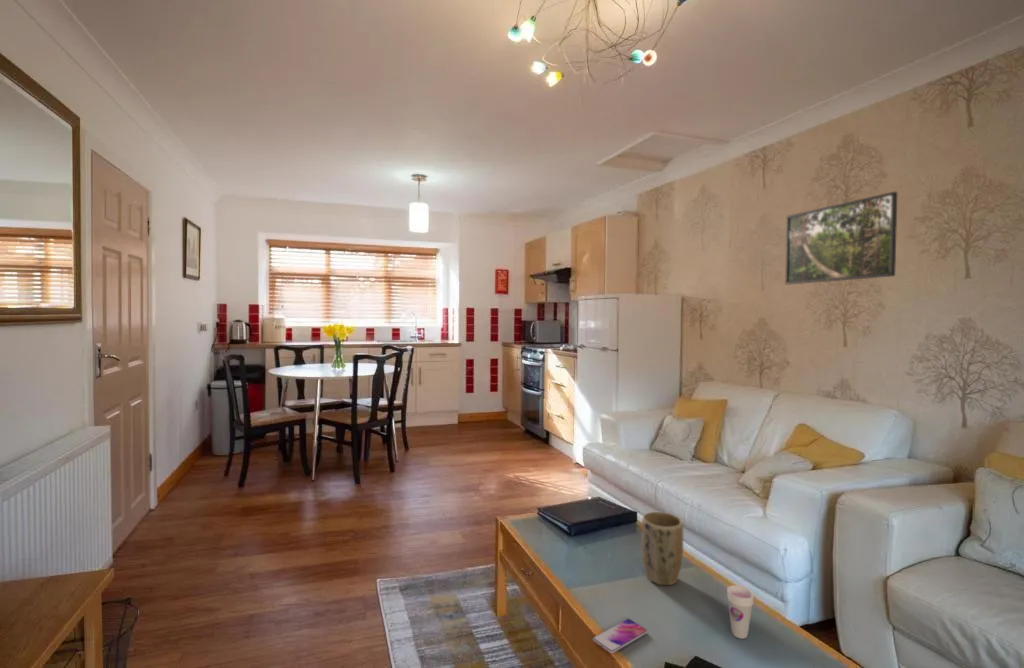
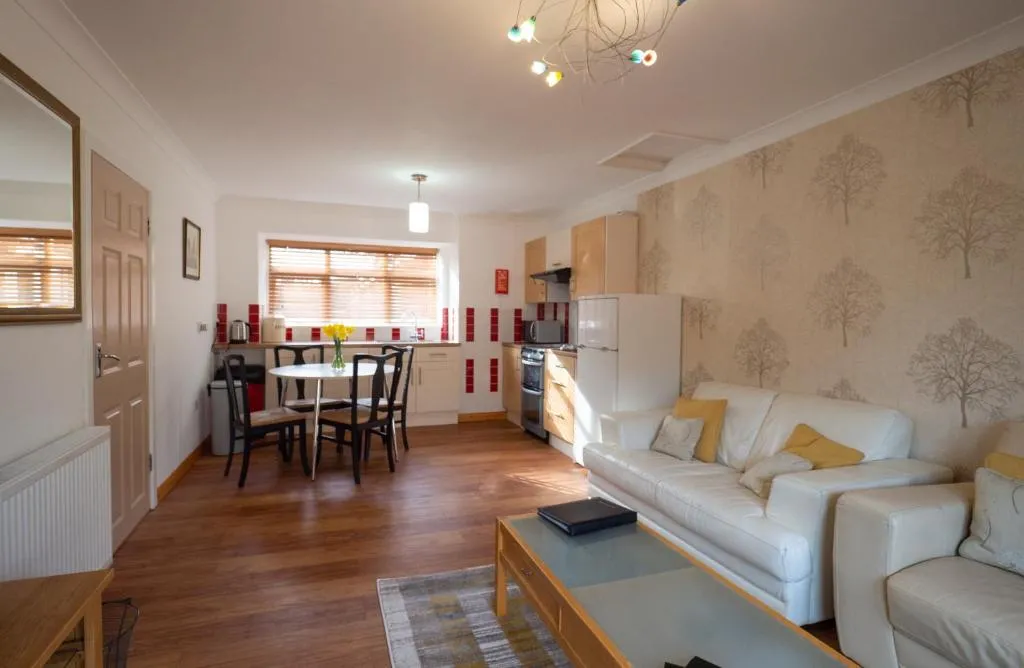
- smartphone [592,618,648,654]
- cup [726,584,755,640]
- plant pot [640,511,684,586]
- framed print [784,190,898,286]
